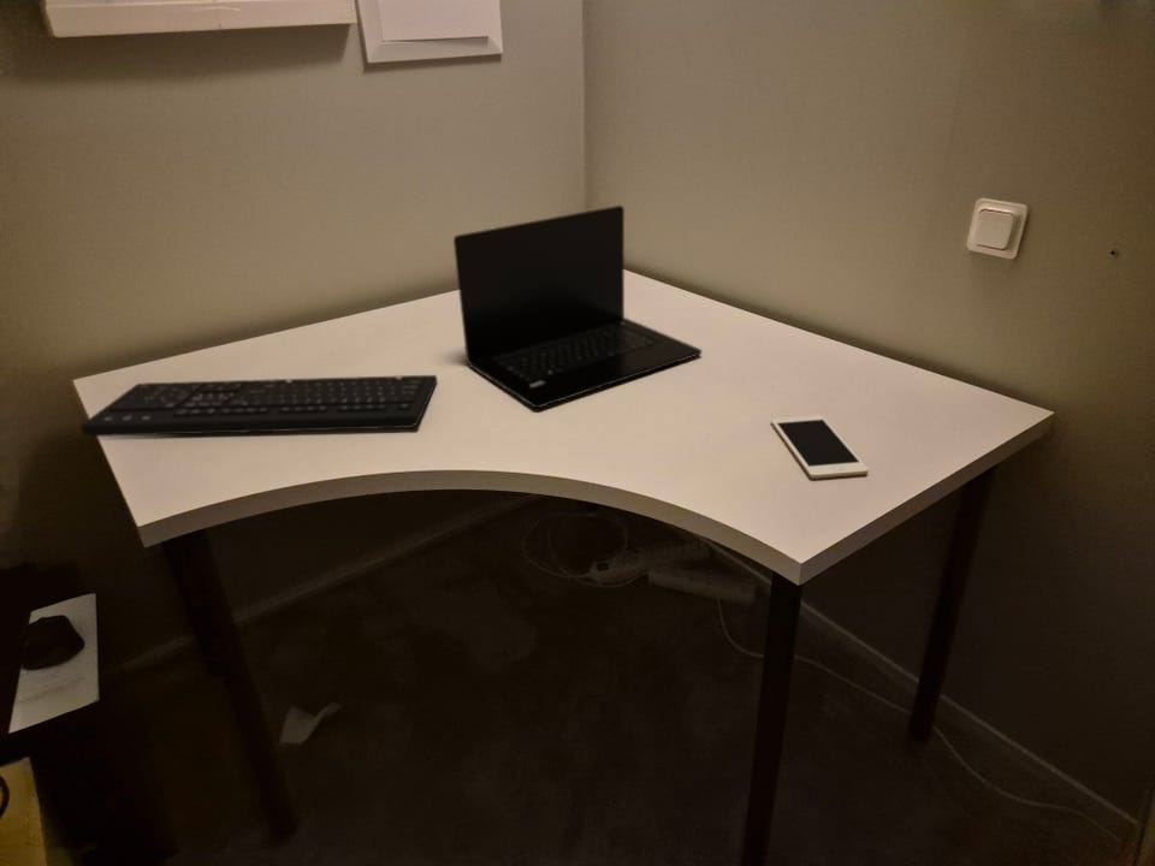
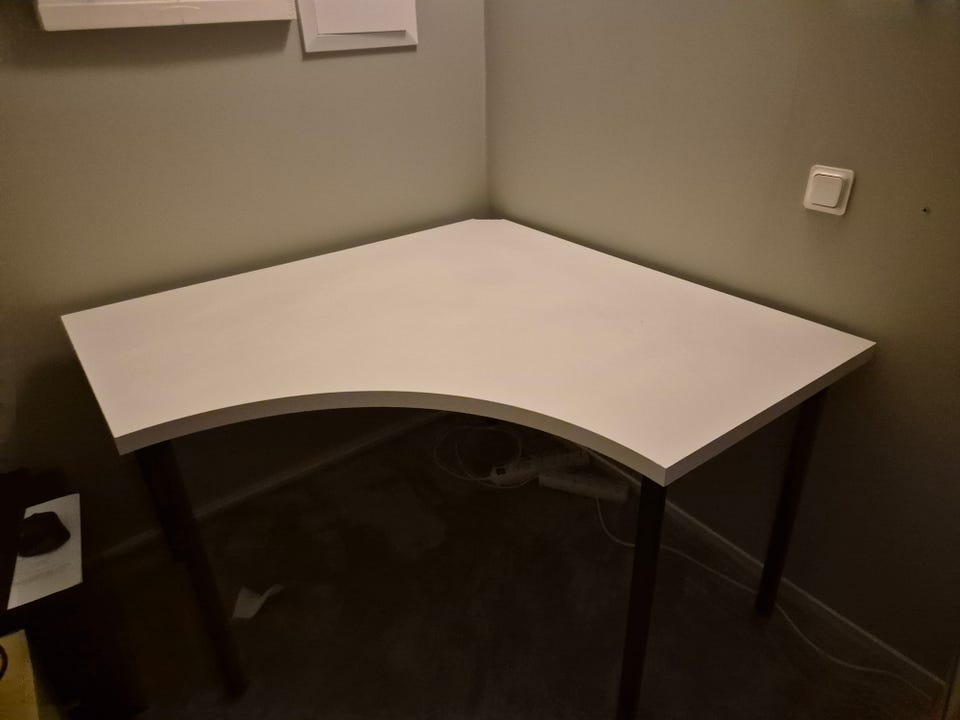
- cell phone [770,414,870,480]
- laptop [452,204,703,409]
- keyboard [79,374,439,438]
